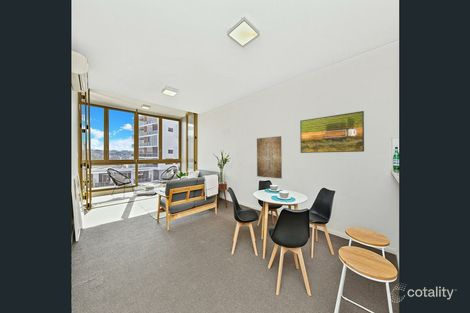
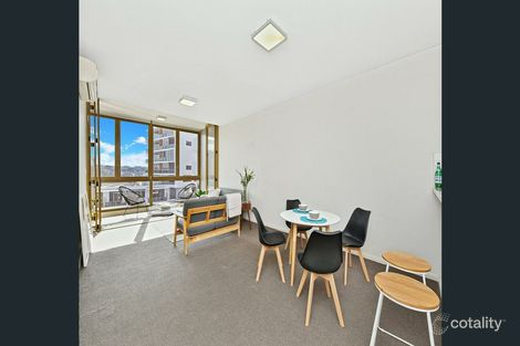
- wall art [256,135,283,180]
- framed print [299,110,365,154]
